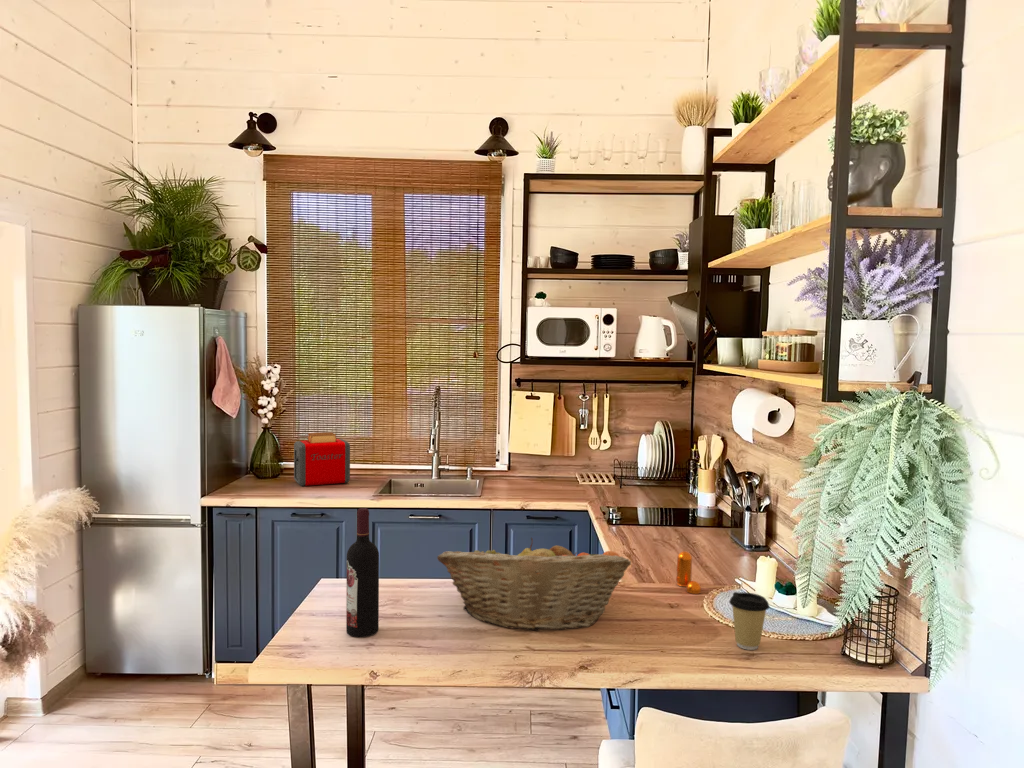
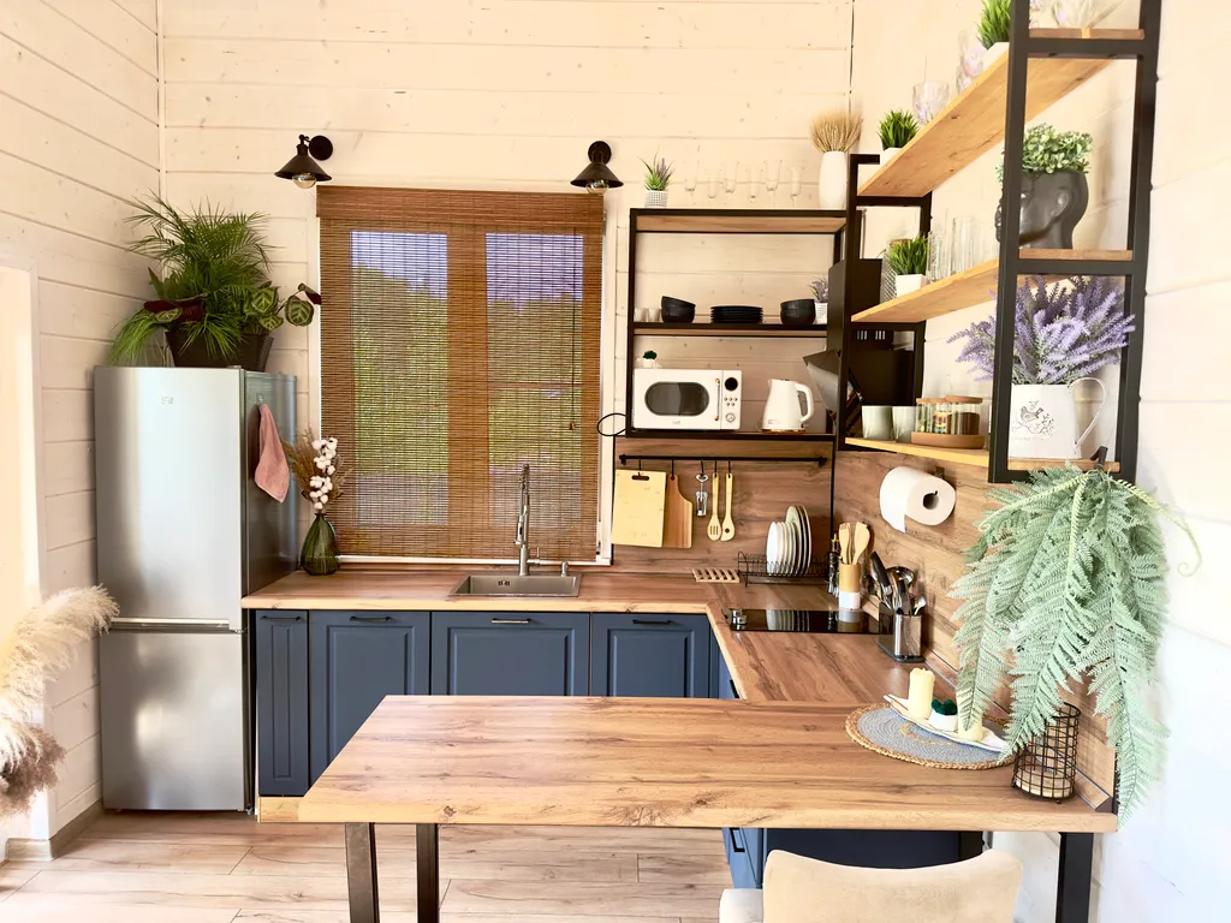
- fruit basket [436,537,632,632]
- toaster [293,431,351,487]
- wine bottle [345,507,380,638]
- coffee cup [728,591,770,651]
- pepper shaker [675,550,702,595]
